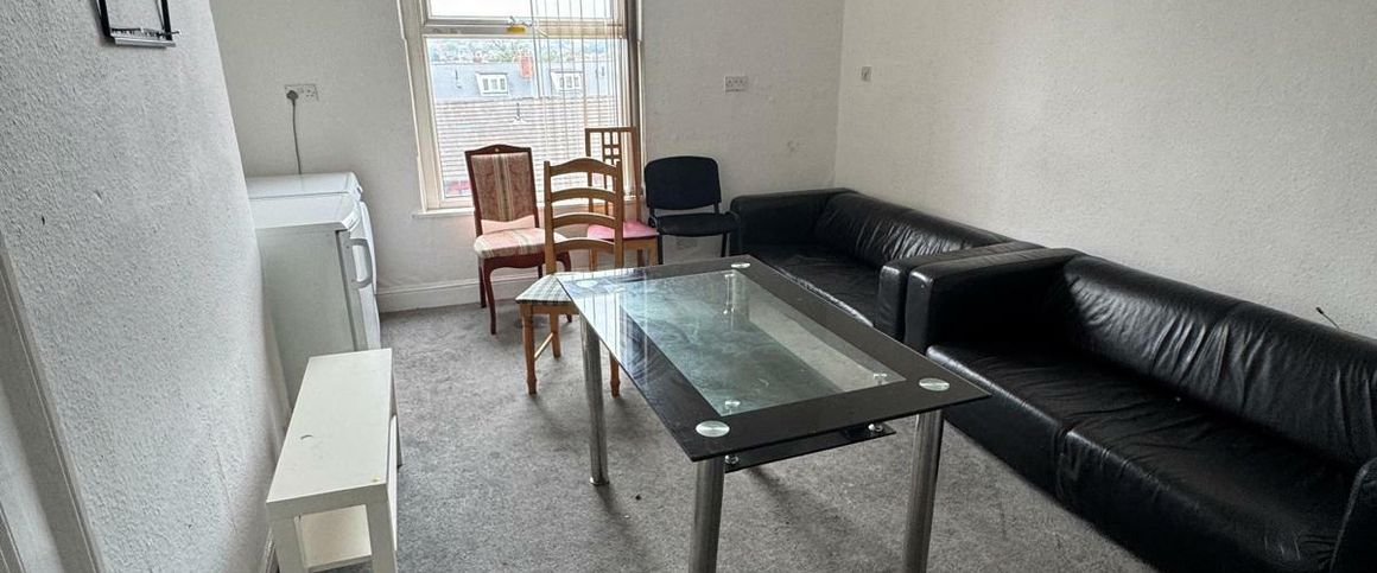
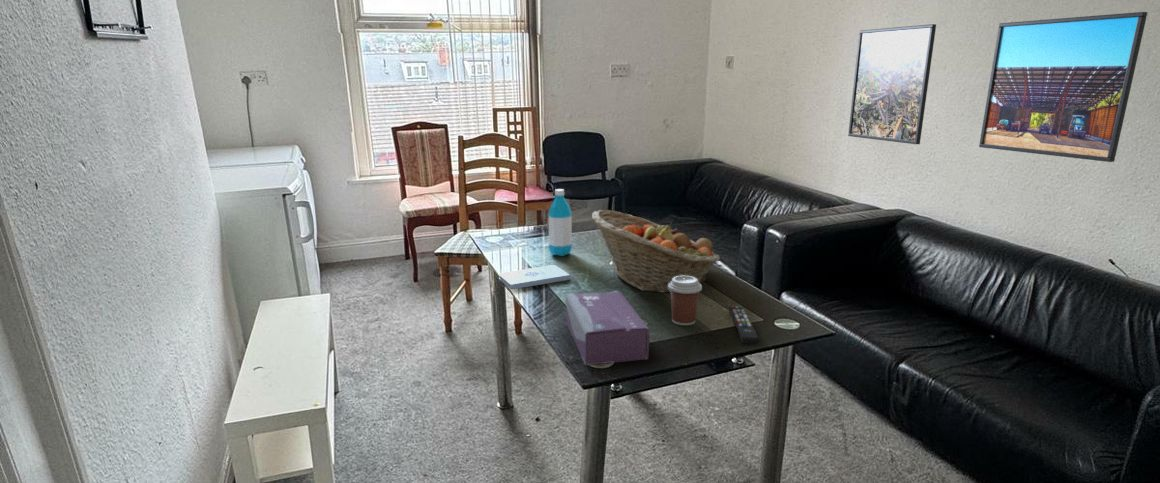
+ water bottle [547,188,573,257]
+ remote control [728,305,759,345]
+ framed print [847,23,937,145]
+ notepad [498,264,571,290]
+ coffee cup [668,275,703,326]
+ fruit basket [591,209,721,294]
+ tissue box [564,290,650,366]
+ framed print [978,11,1148,163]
